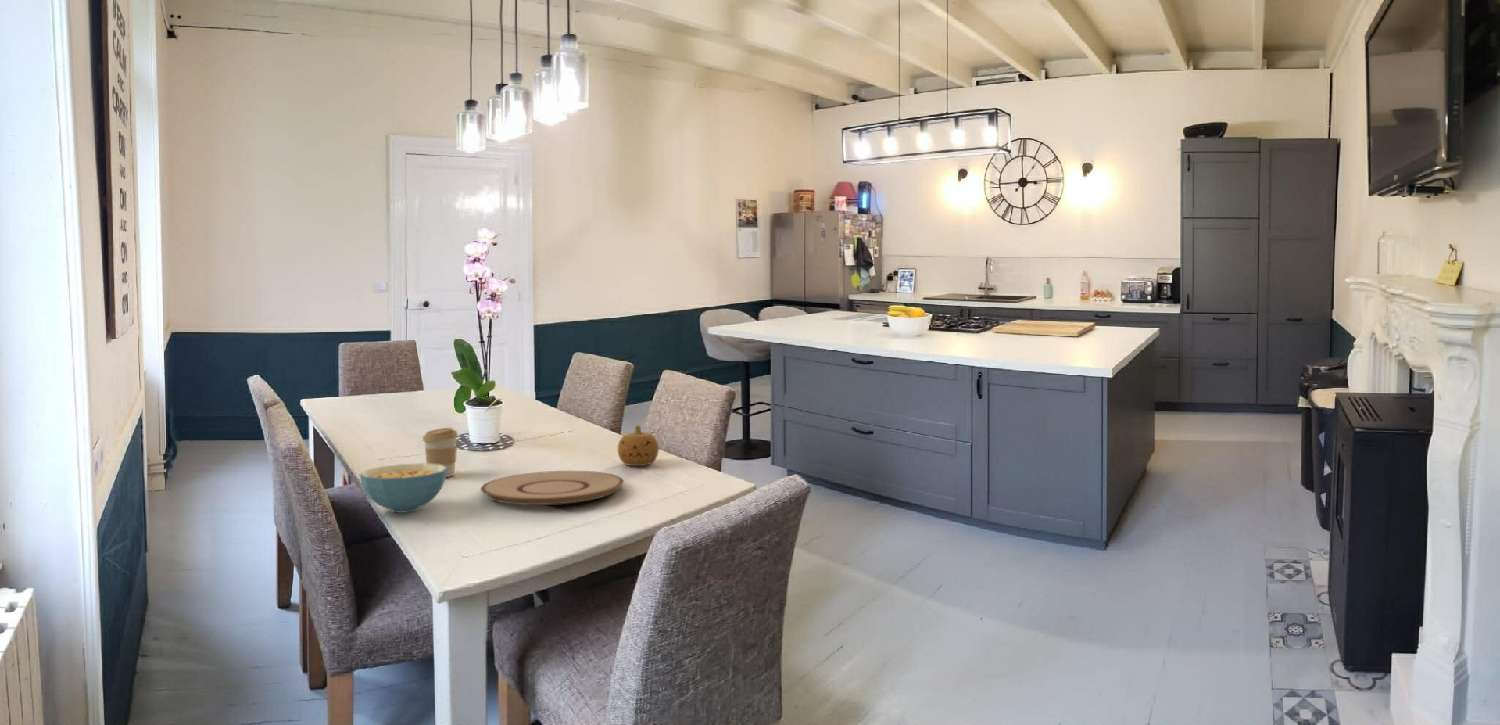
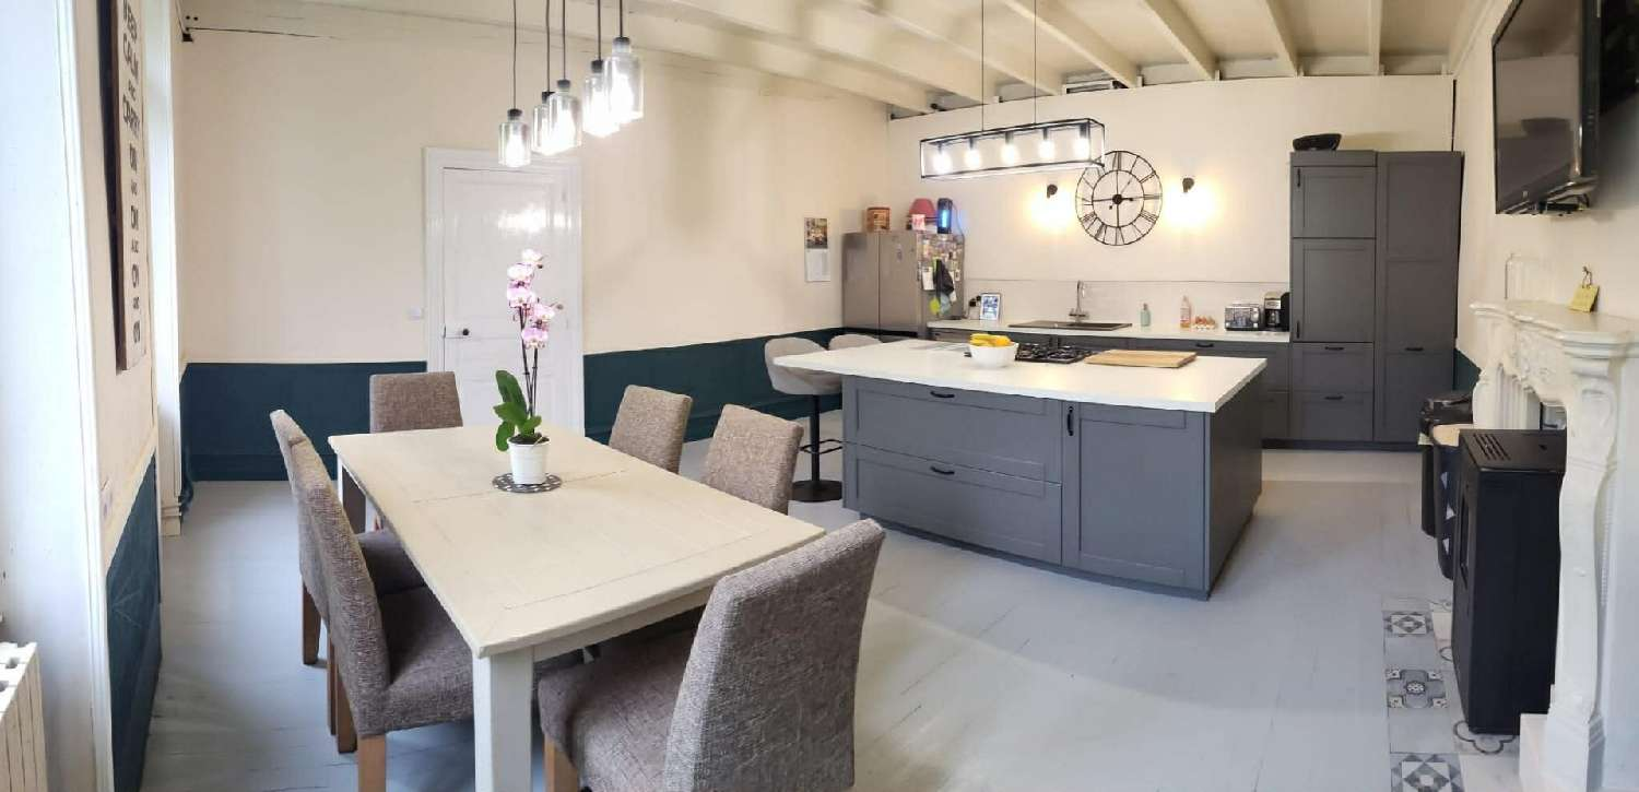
- fruit [617,424,660,467]
- plate [480,470,625,506]
- cereal bowl [359,462,447,514]
- coffee cup [422,427,459,478]
